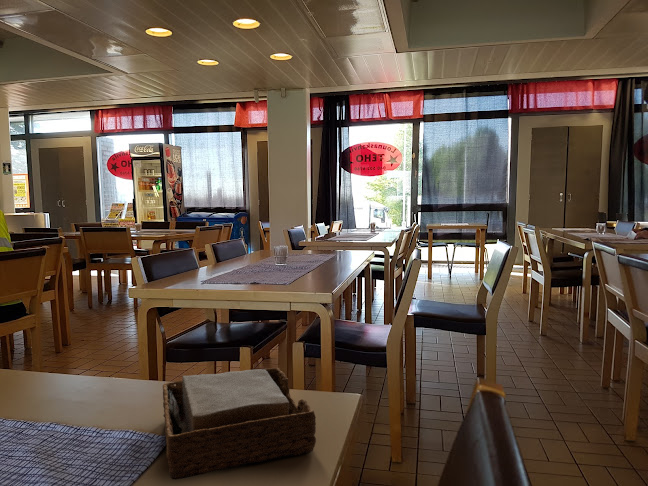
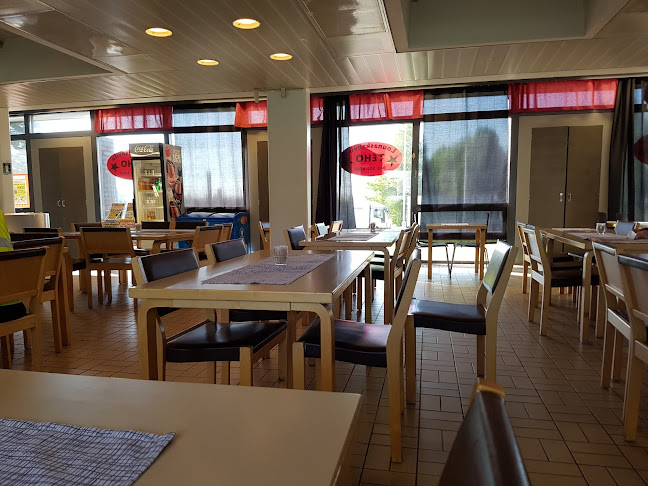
- napkin holder [162,367,317,480]
